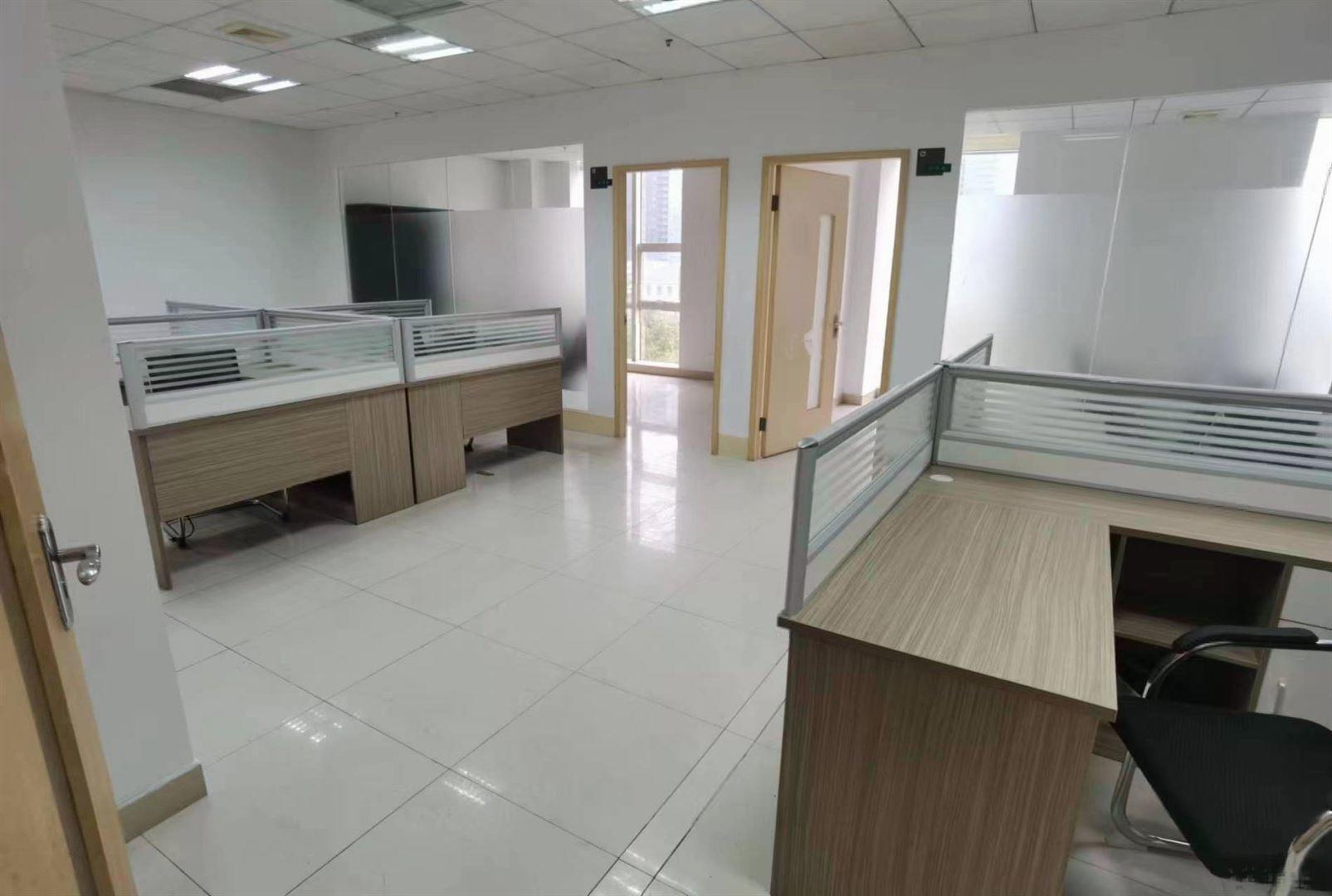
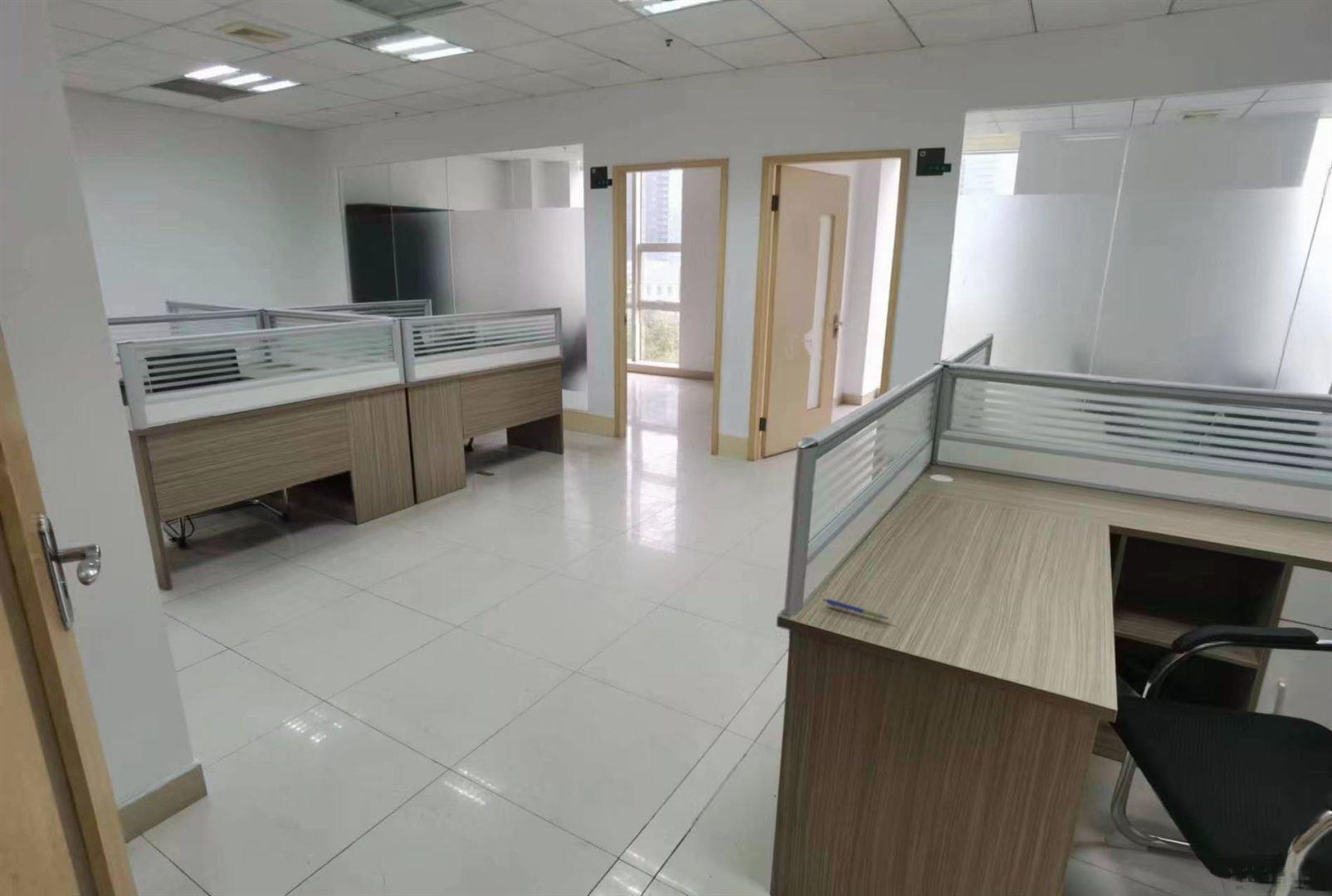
+ pen [822,597,890,621]
